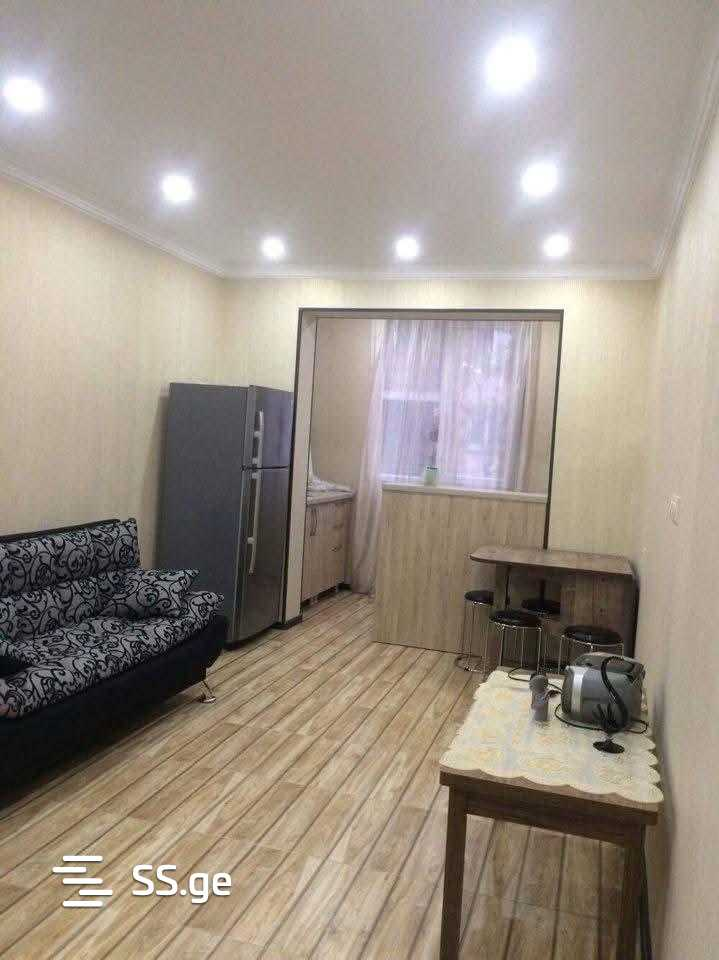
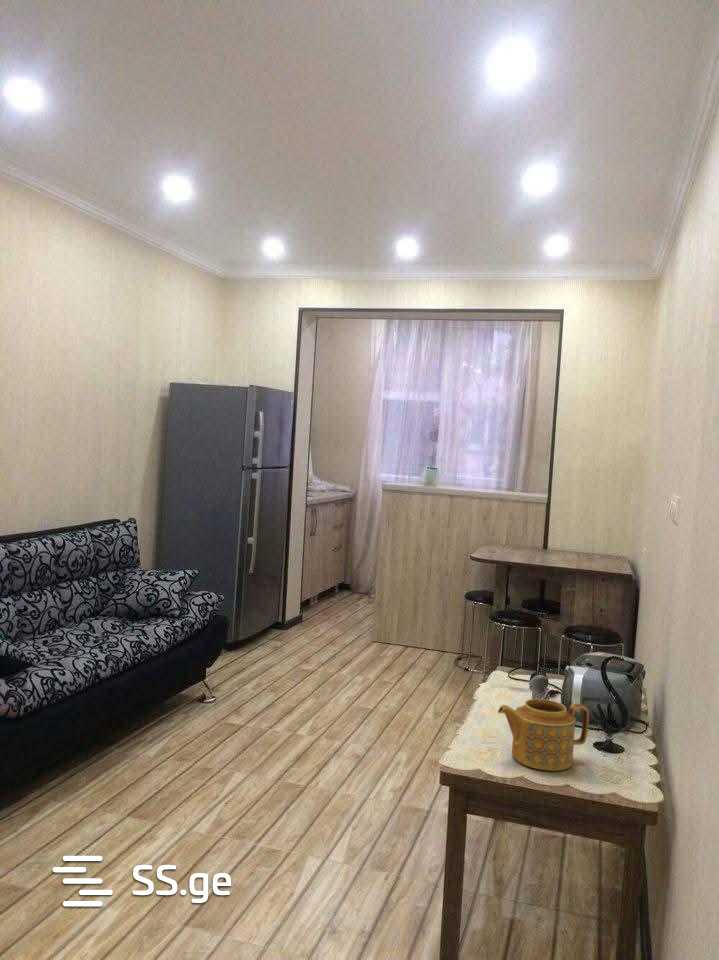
+ teapot [497,698,590,772]
